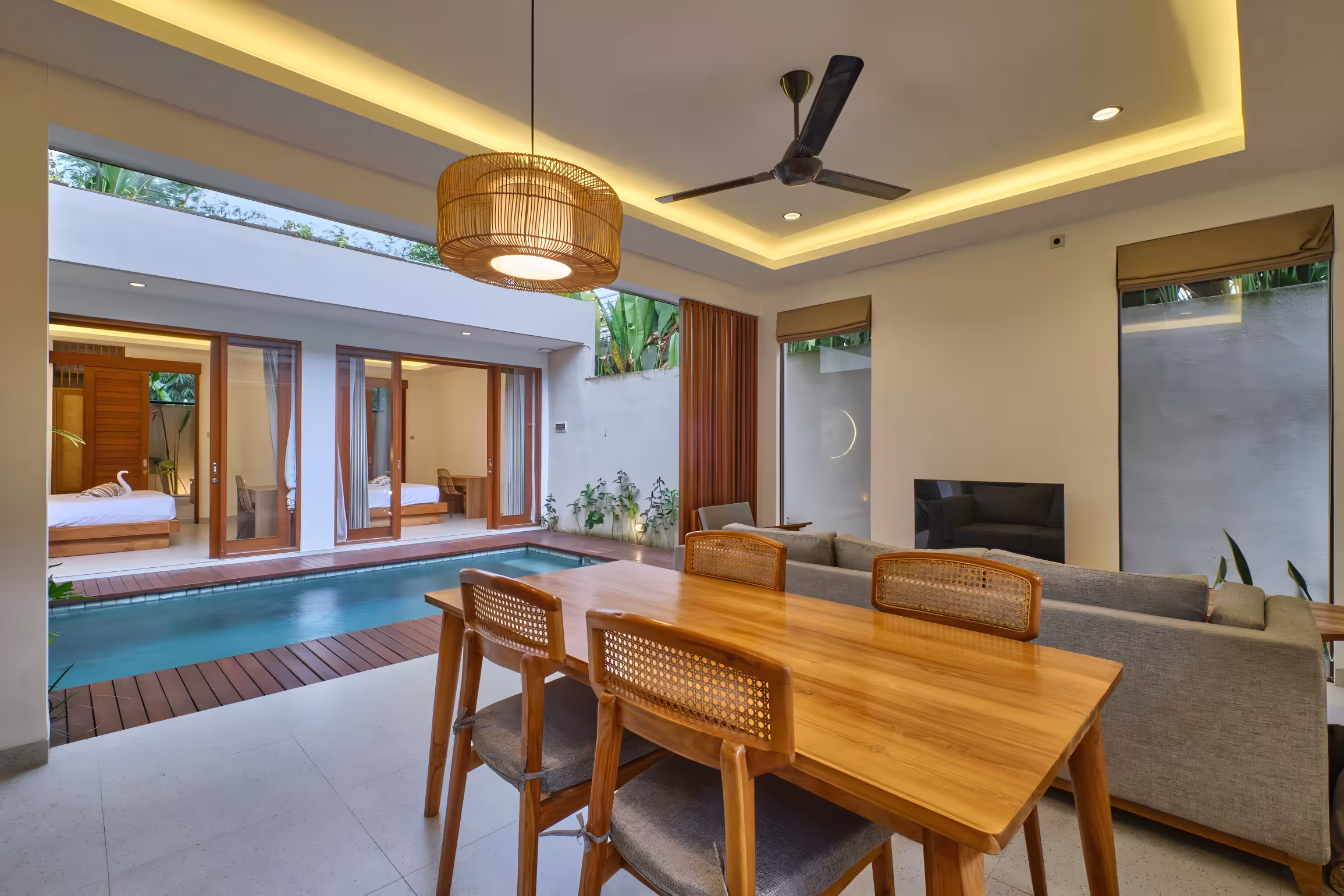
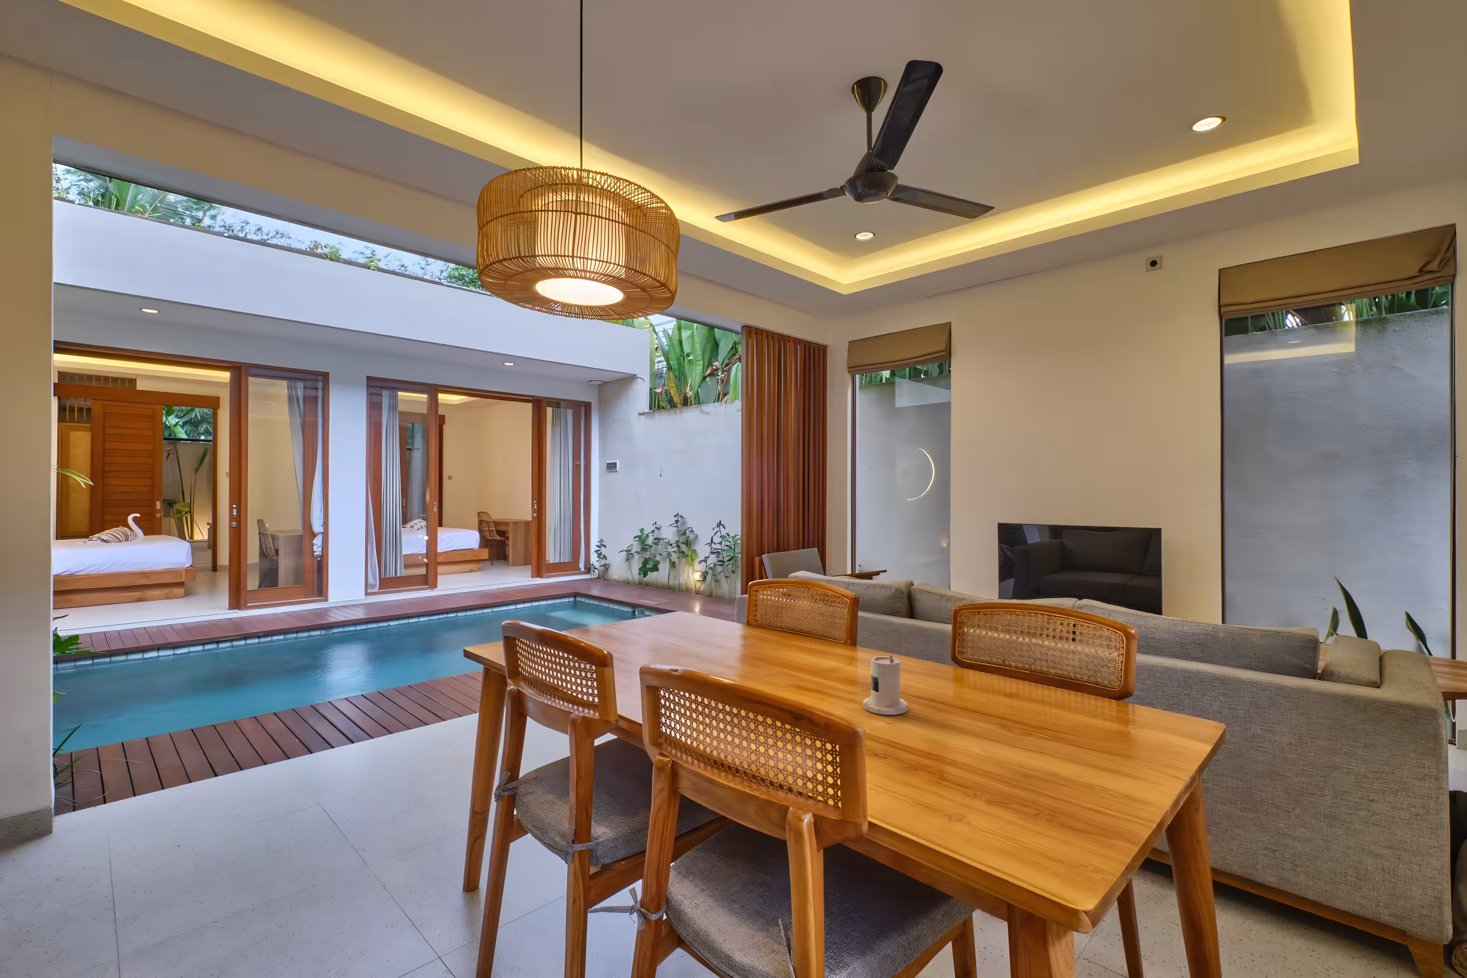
+ candle [862,655,908,716]
